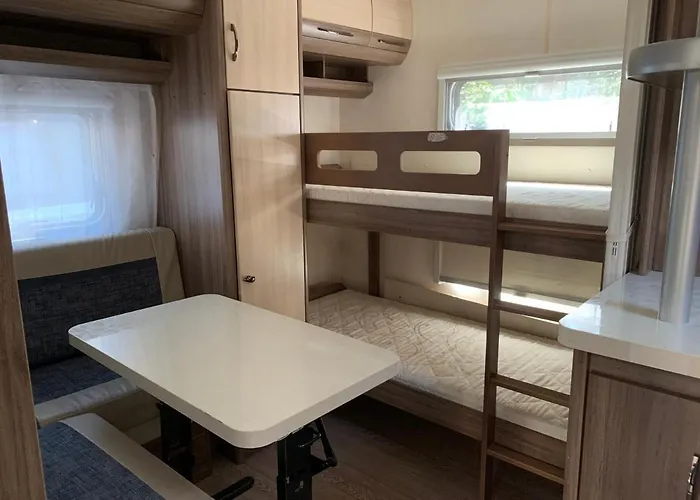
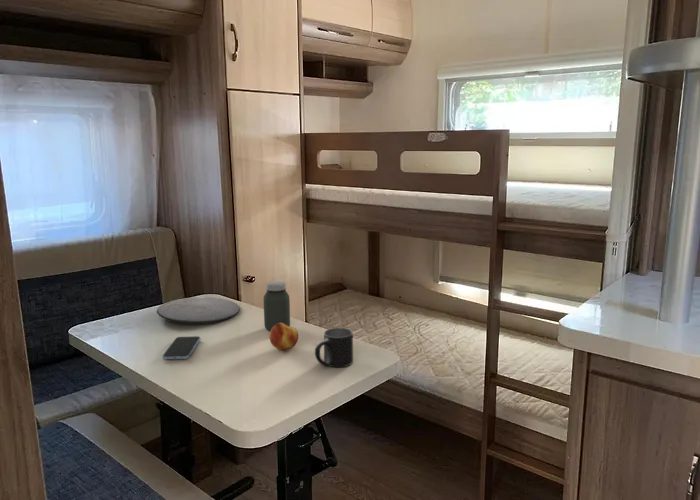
+ fruit [269,323,299,352]
+ smartphone [162,335,201,360]
+ mug [314,327,354,368]
+ plate [156,296,241,325]
+ jar [263,280,291,332]
